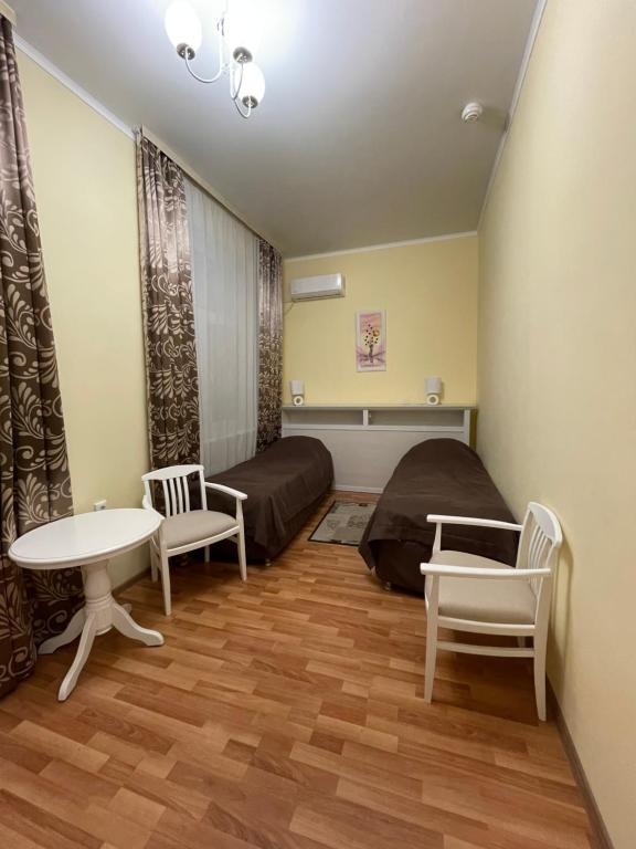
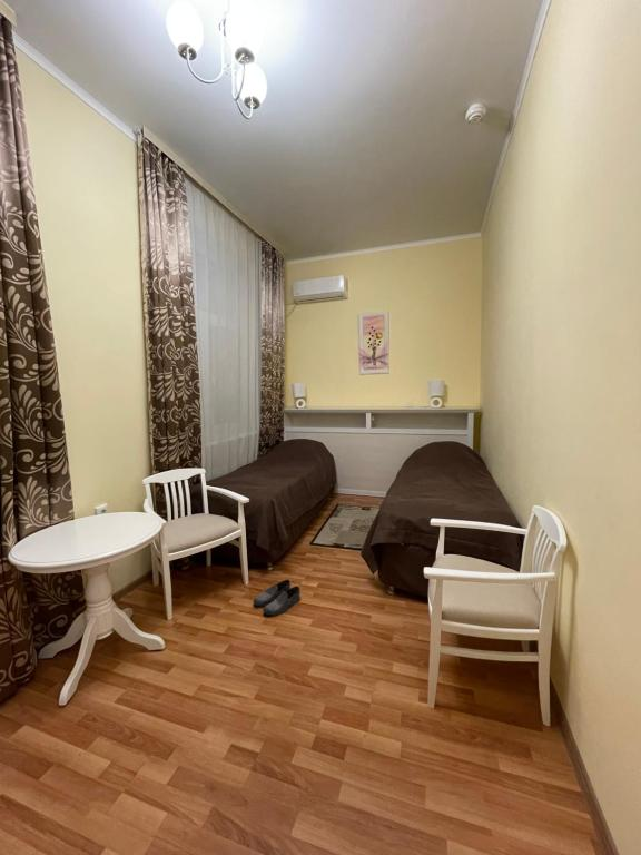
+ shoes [252,579,302,617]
